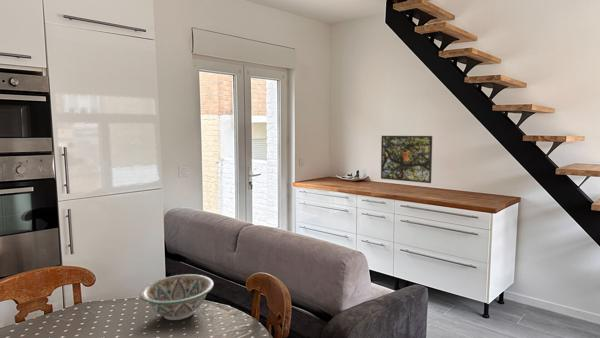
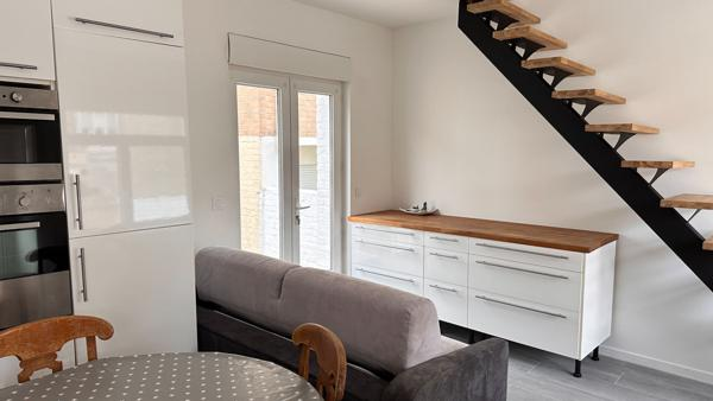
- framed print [380,135,433,184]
- decorative bowl [139,273,215,321]
